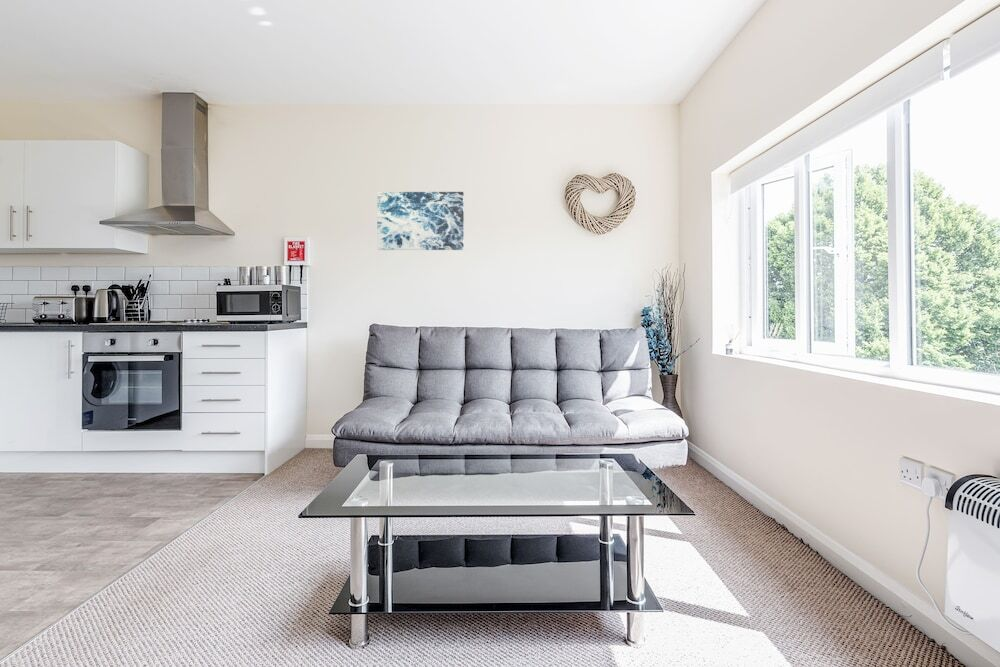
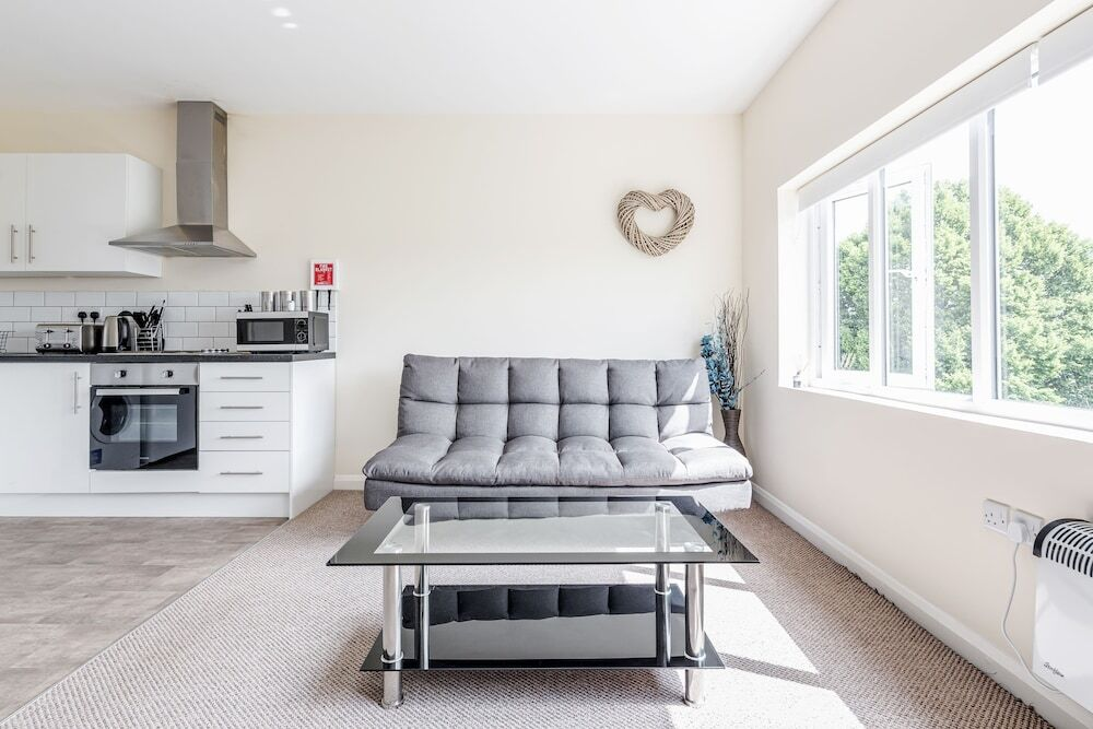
- wall art [376,191,465,251]
